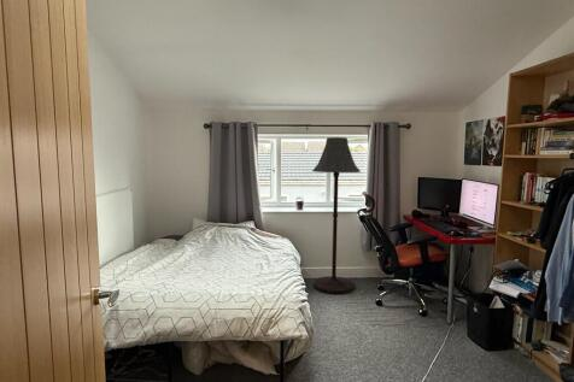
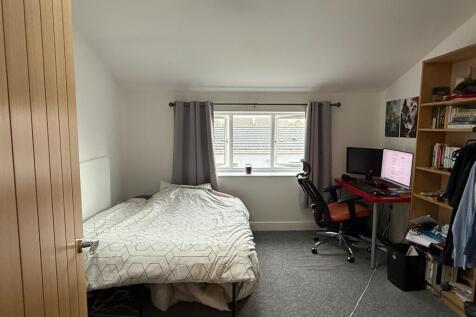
- floor lamp [311,136,362,295]
